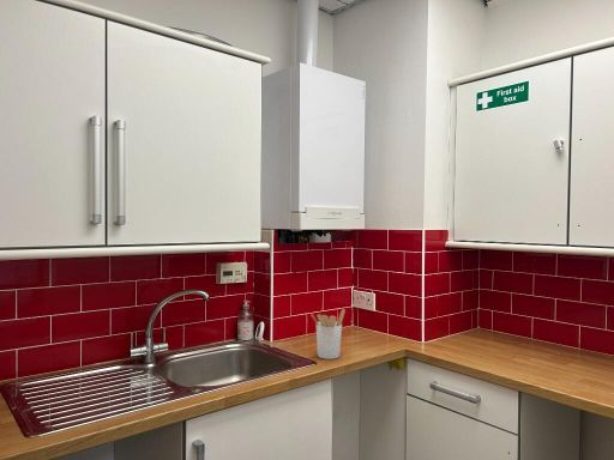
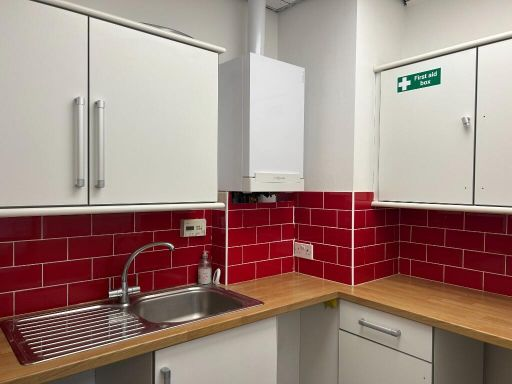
- utensil holder [309,308,347,361]
